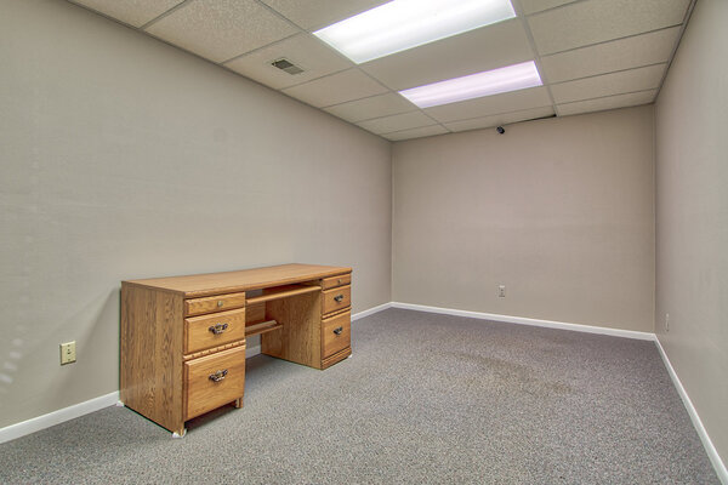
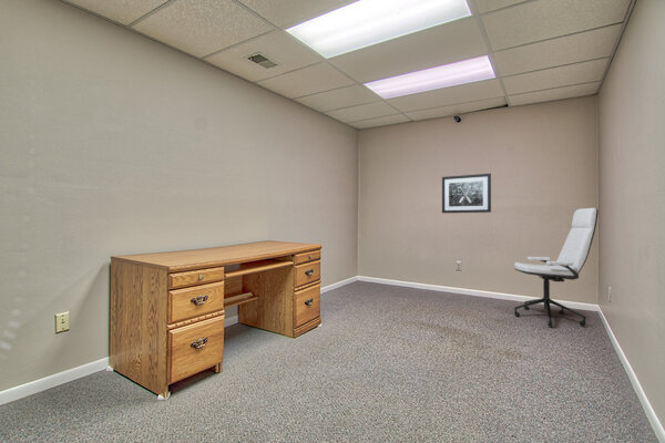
+ office chair [513,207,600,328]
+ wall art [441,173,492,214]
